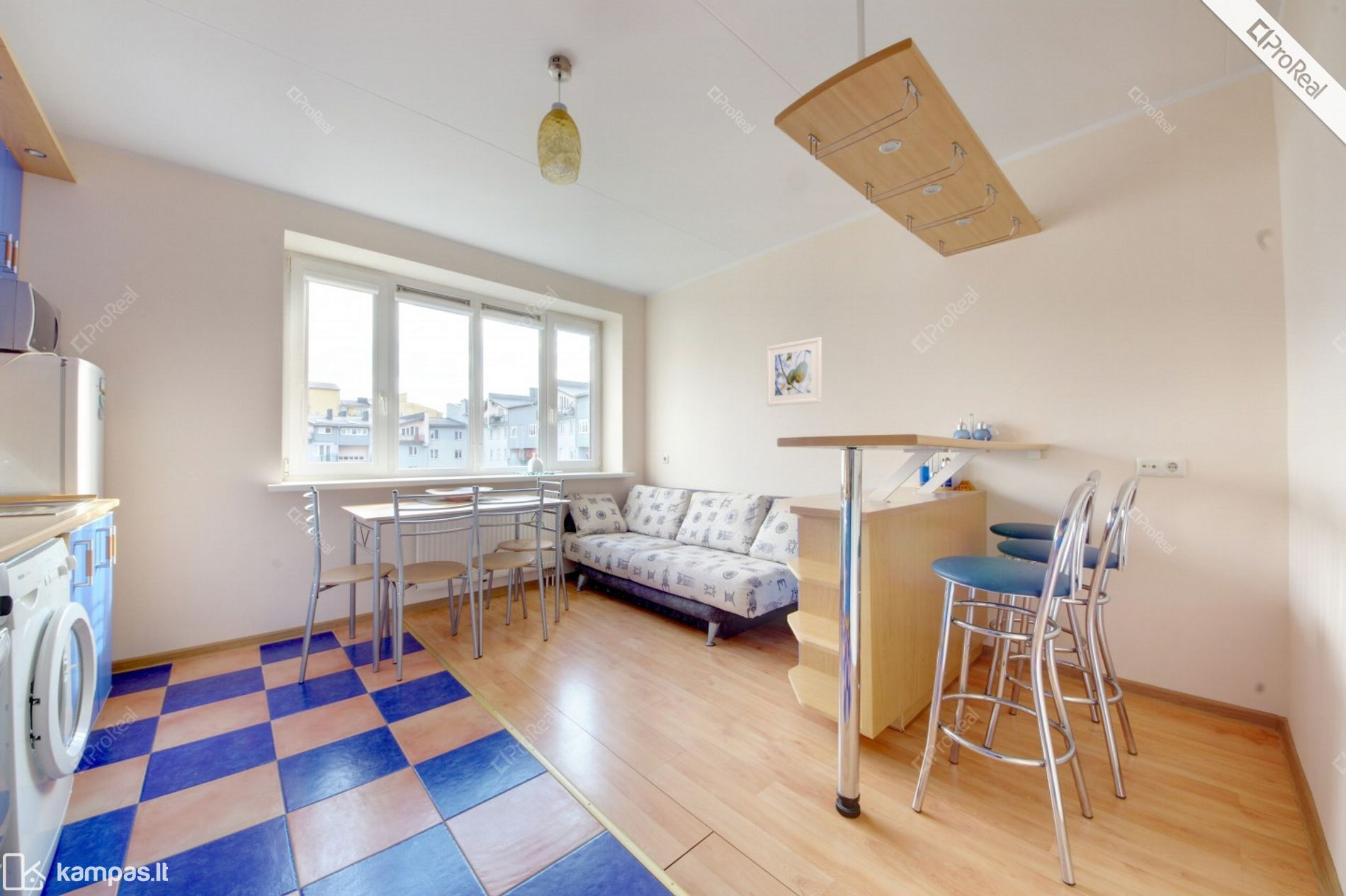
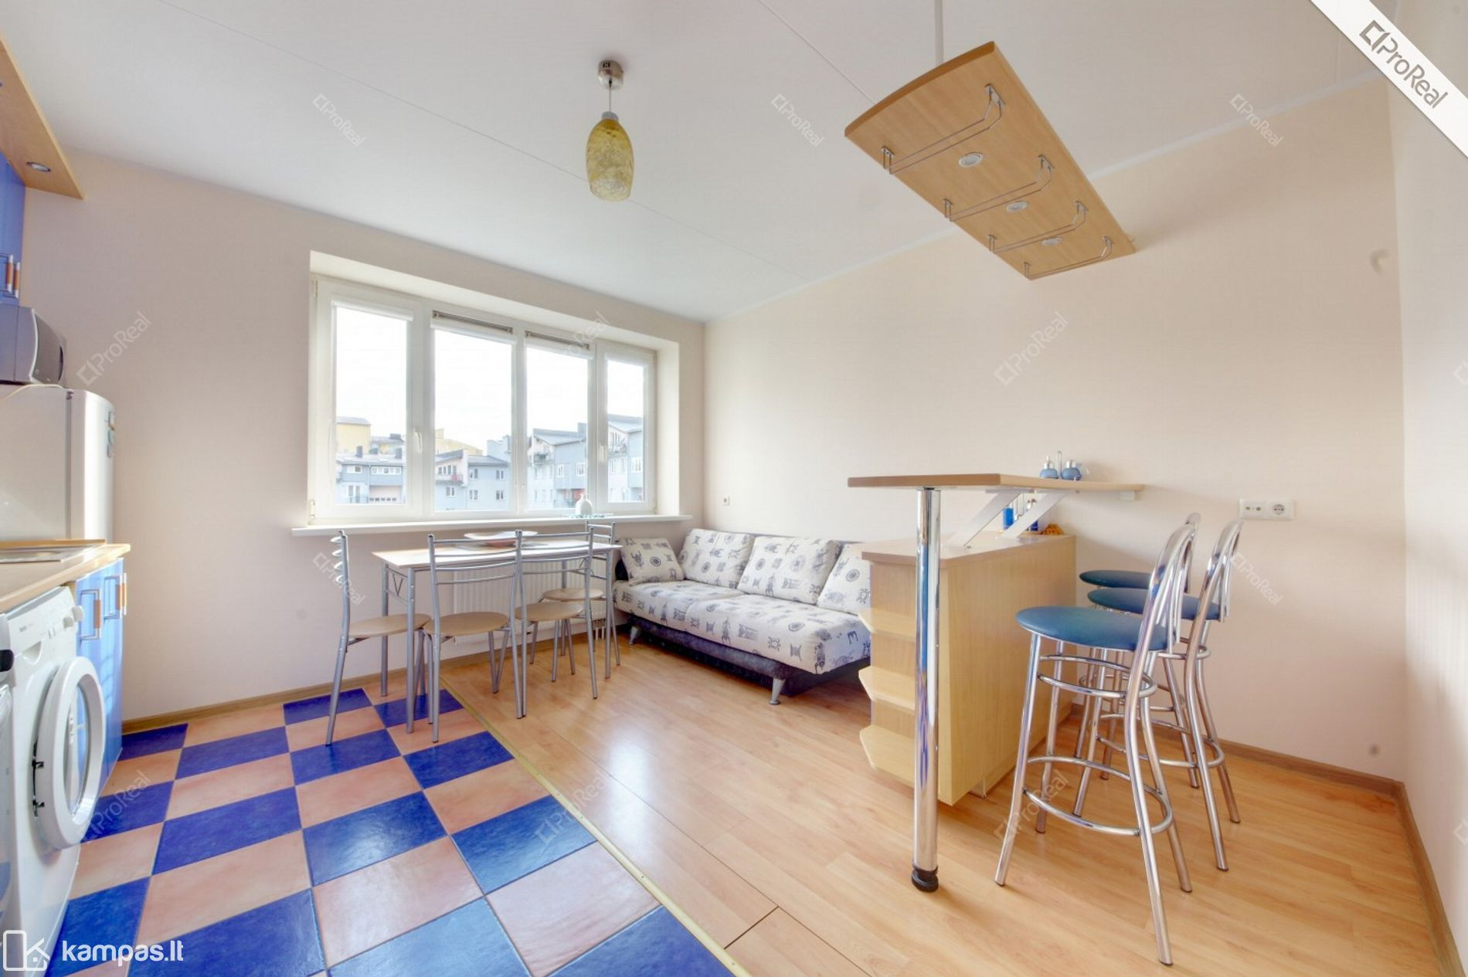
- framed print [766,336,822,407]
